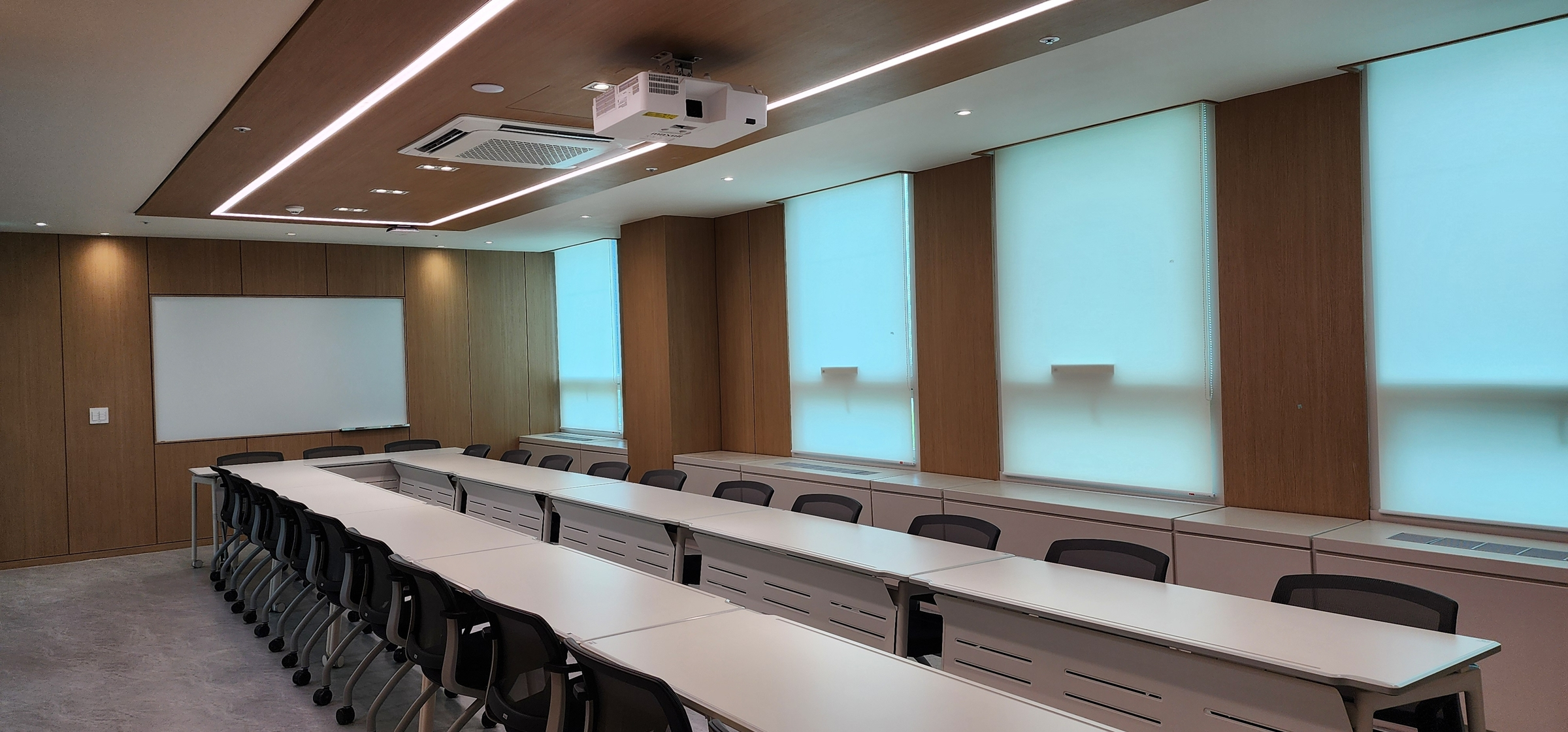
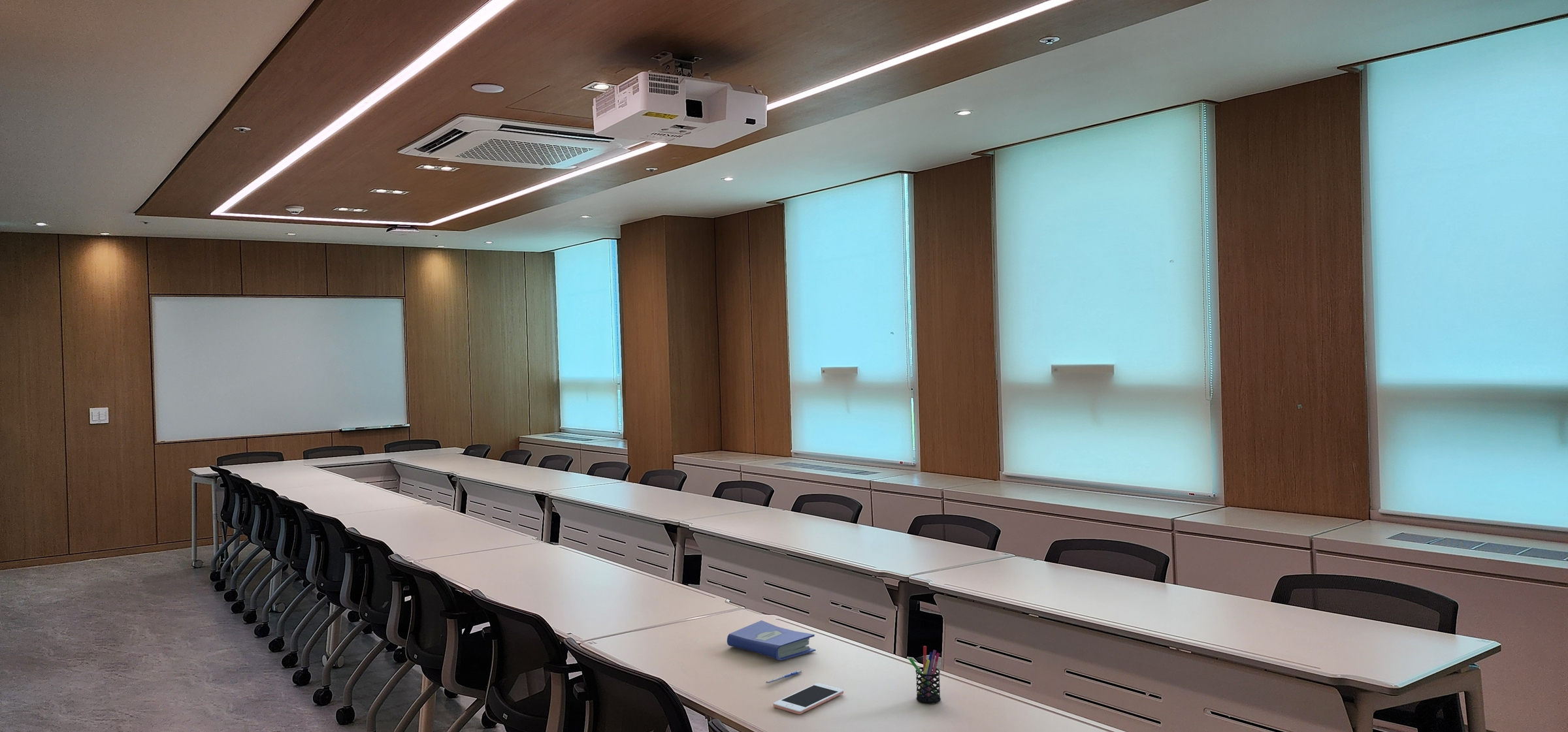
+ cell phone [773,682,844,715]
+ hardcover book [727,620,816,661]
+ pen holder [908,645,941,705]
+ pen [765,670,803,684]
